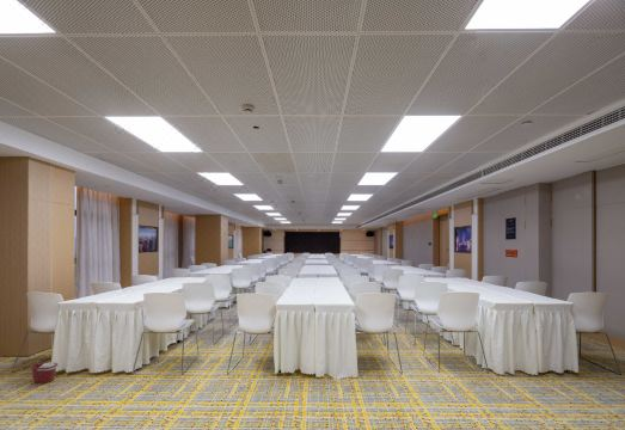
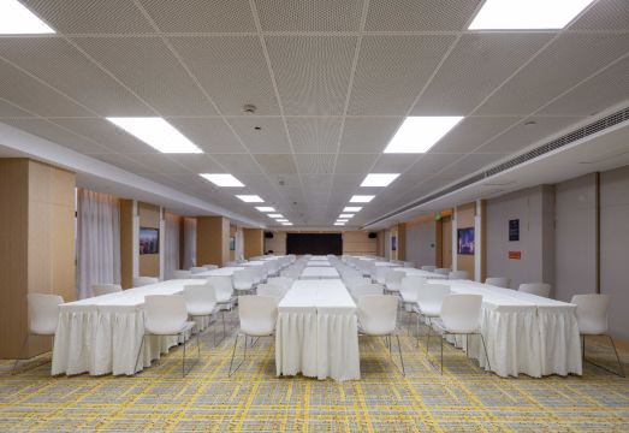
- bucket [30,361,60,385]
